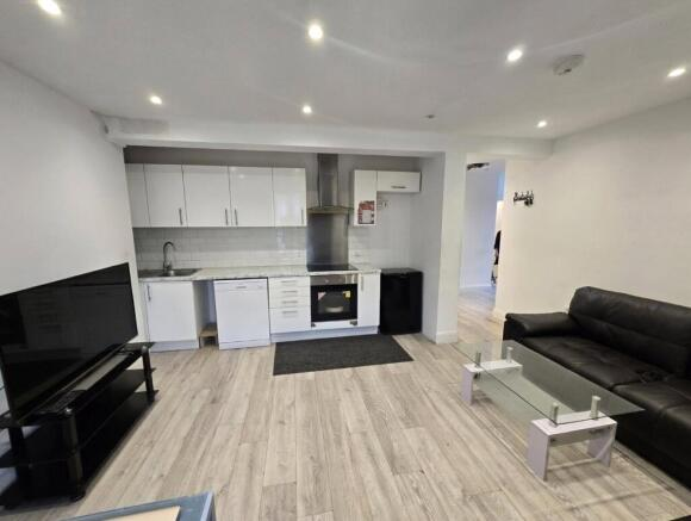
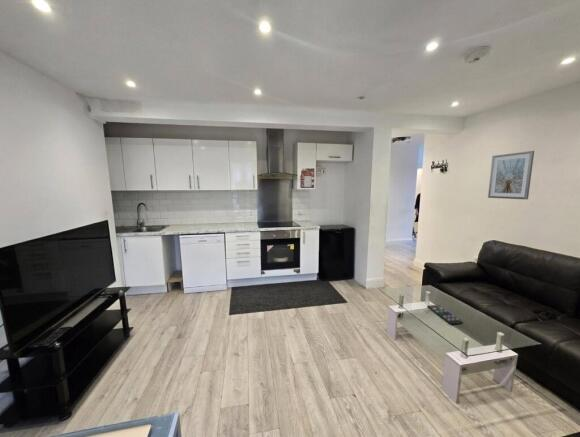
+ picture frame [487,150,535,200]
+ remote control [426,304,464,325]
